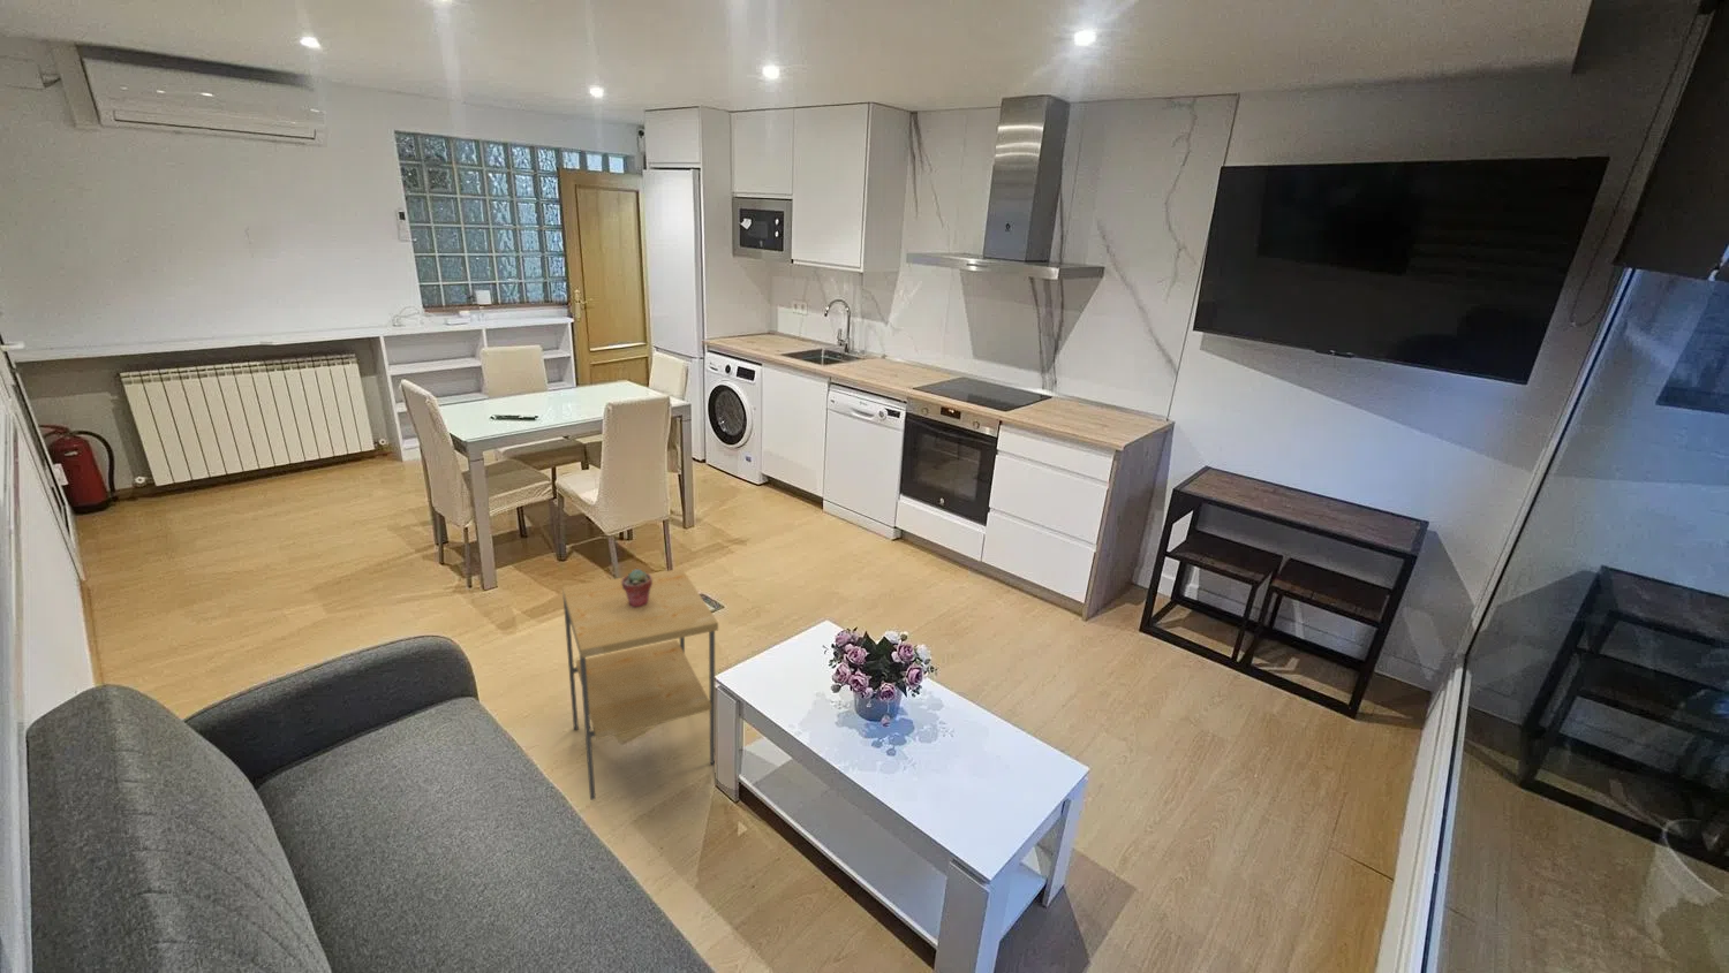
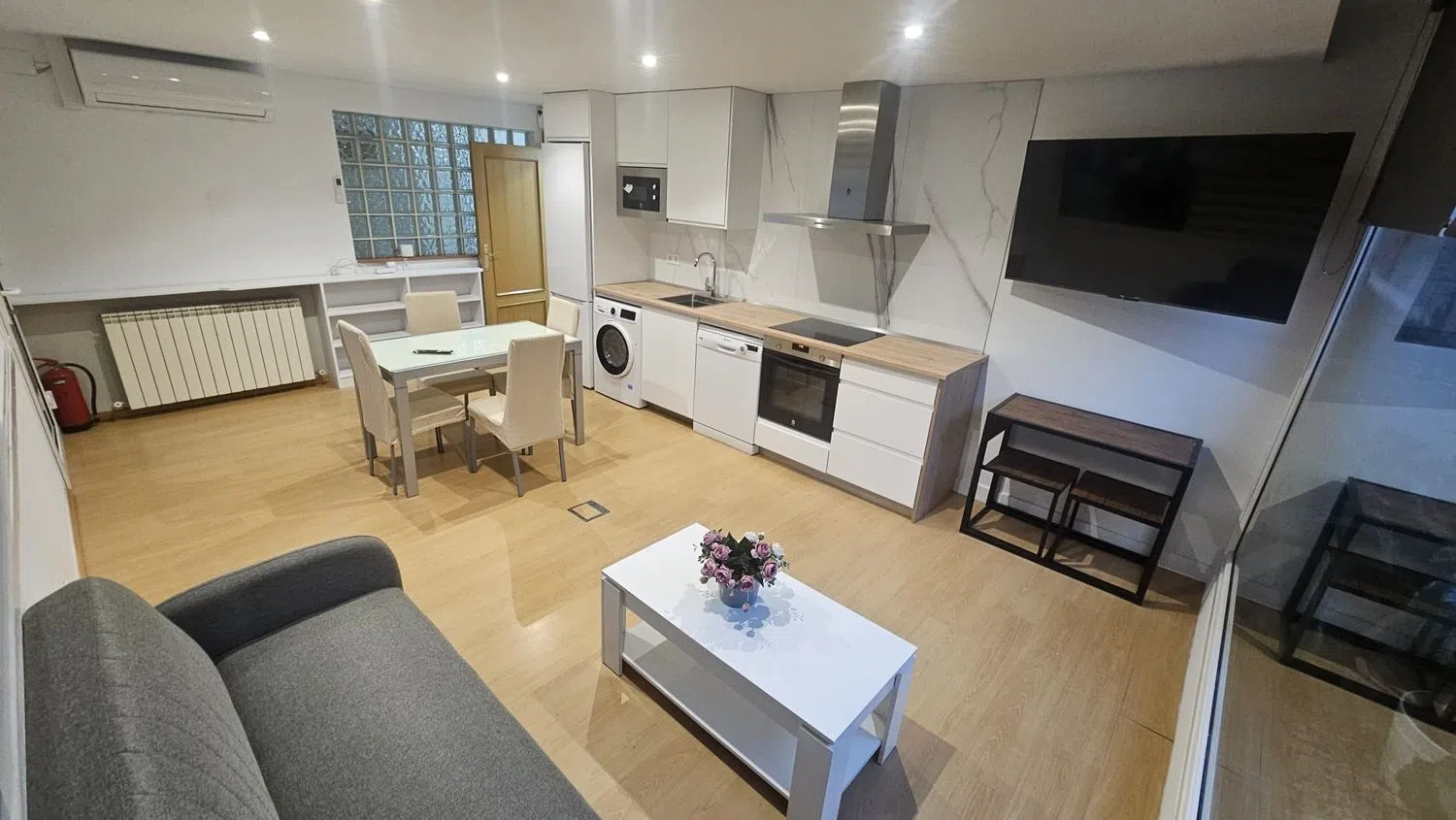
- side table [562,567,720,801]
- potted succulent [621,567,652,608]
